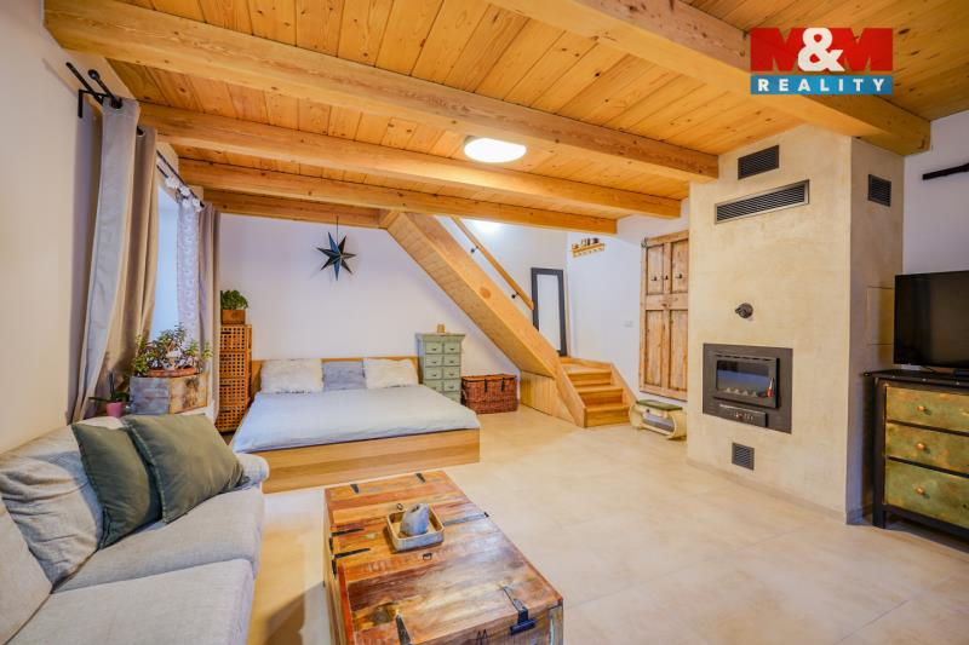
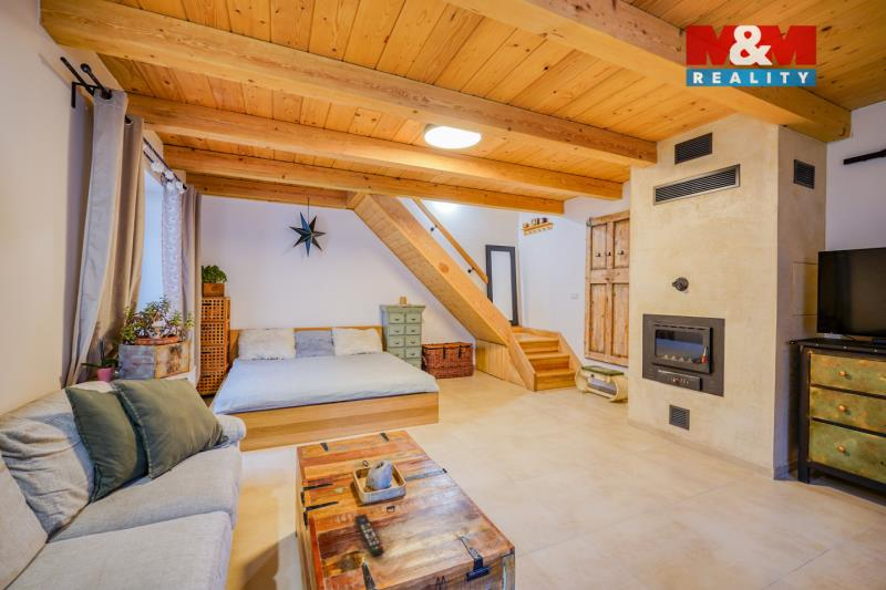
+ remote control [353,513,385,558]
